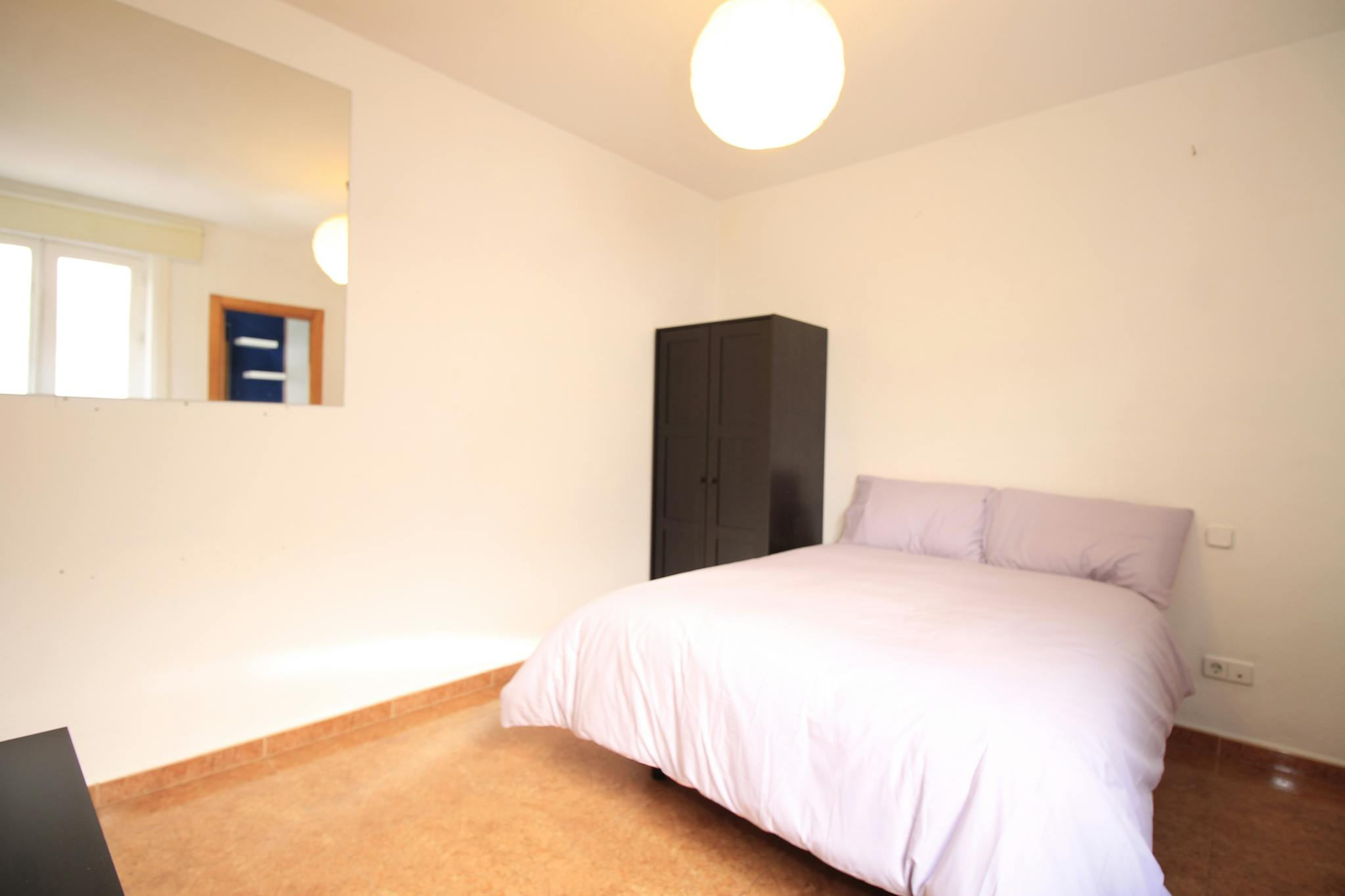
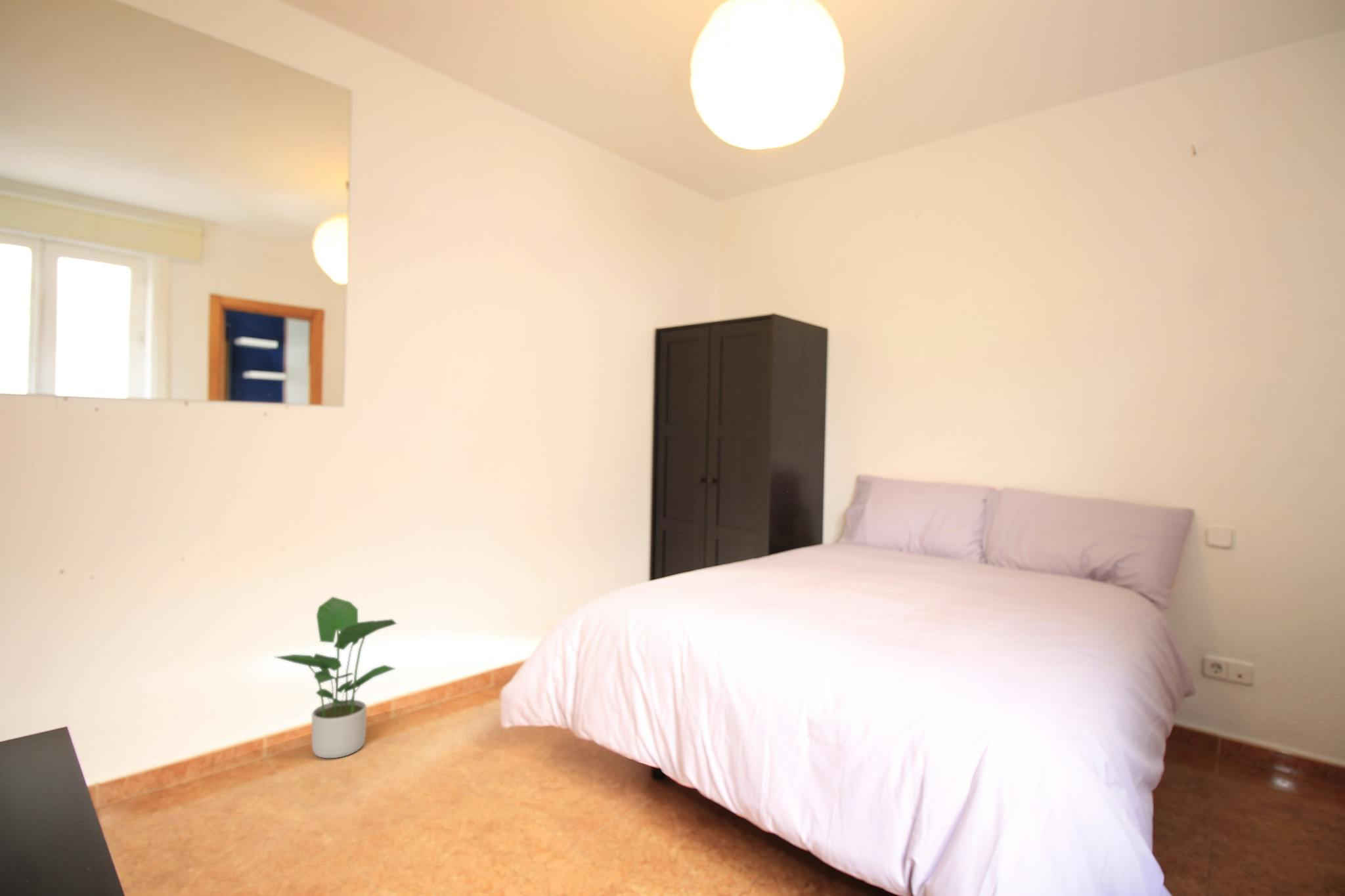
+ potted plant [275,596,397,759]
